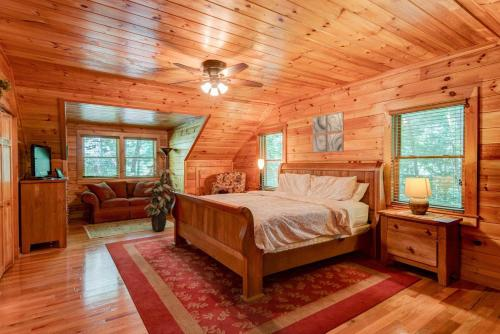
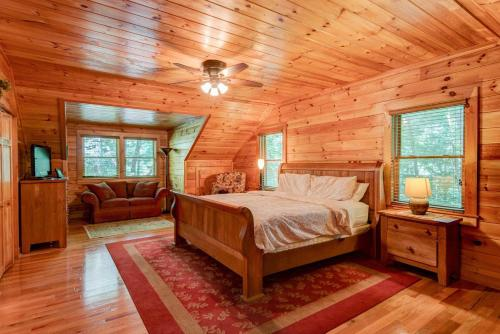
- wall art [311,111,345,154]
- indoor plant [141,164,176,232]
